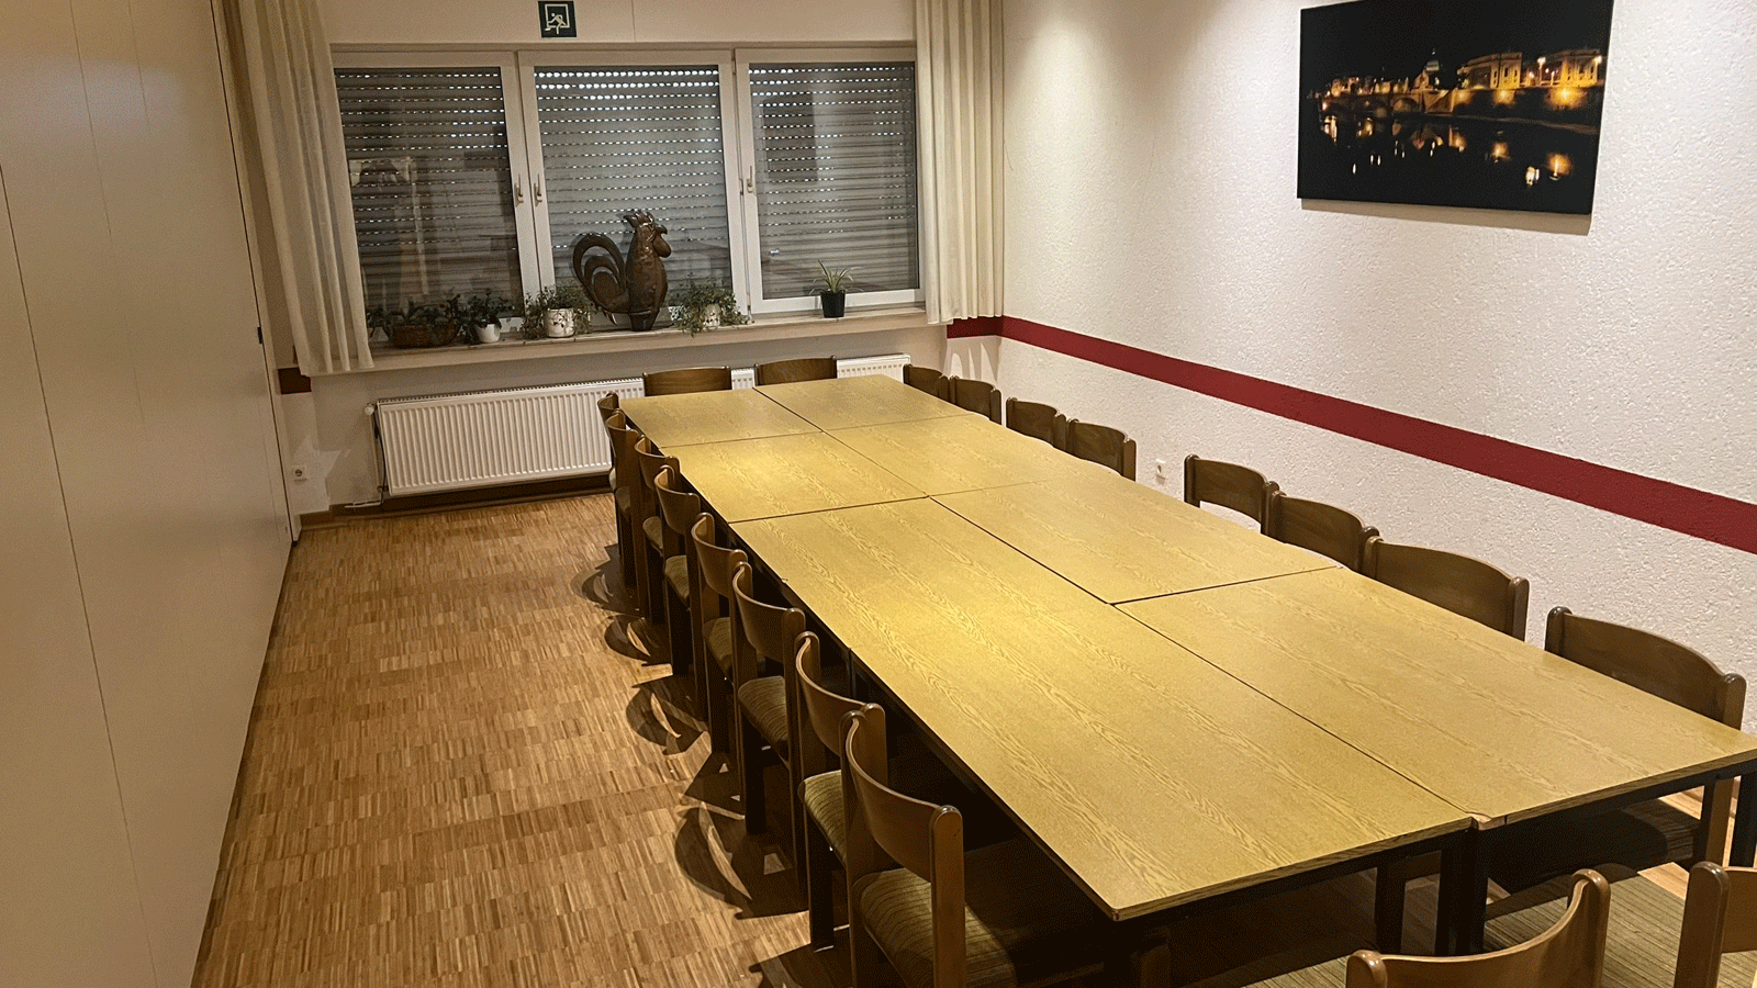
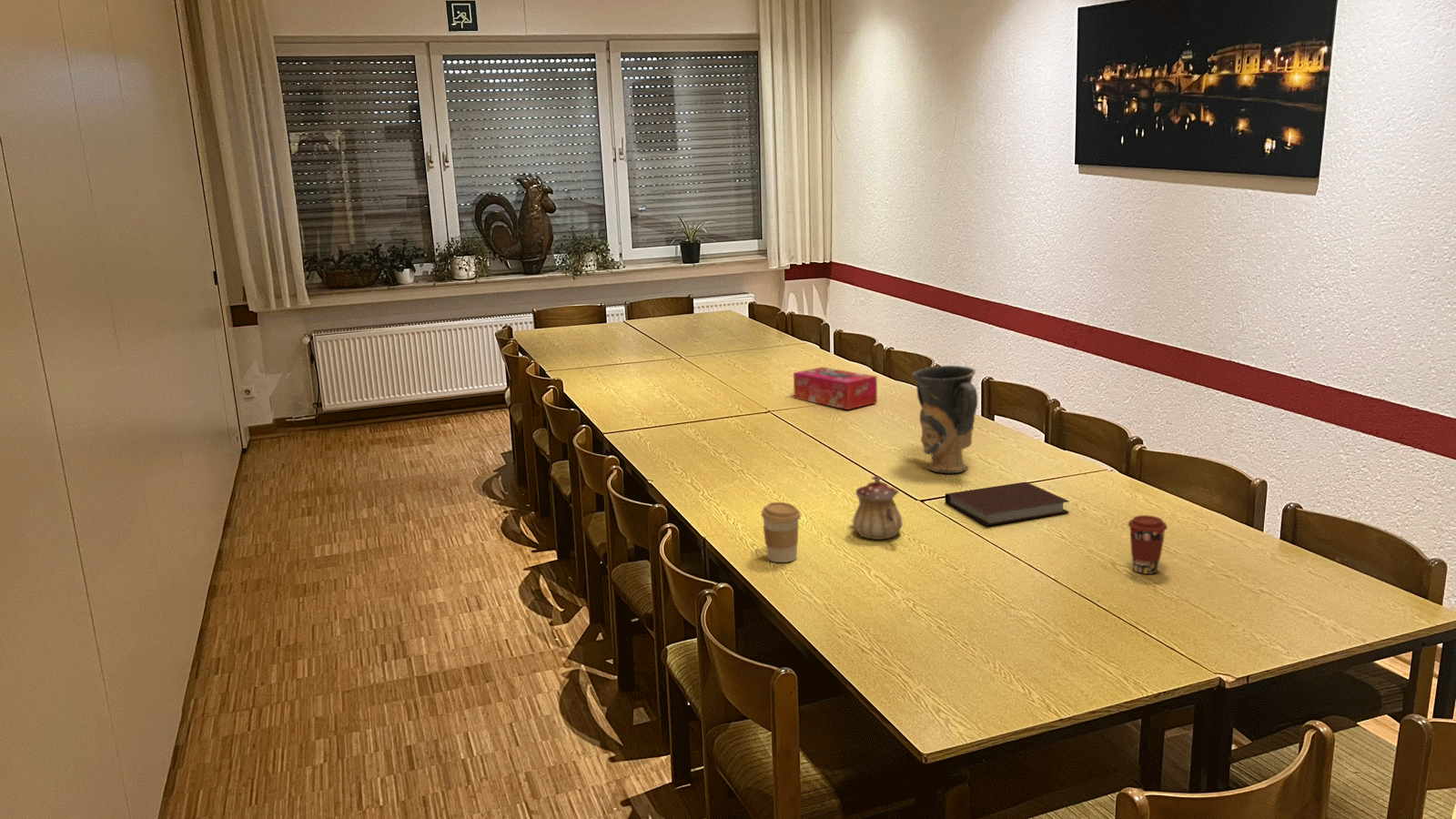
+ coffee cup [1127,514,1168,575]
+ notebook [945,481,1070,527]
+ coffee cup [761,501,802,563]
+ vase [911,365,978,474]
+ tissue box [793,366,878,410]
+ teapot [852,474,904,541]
